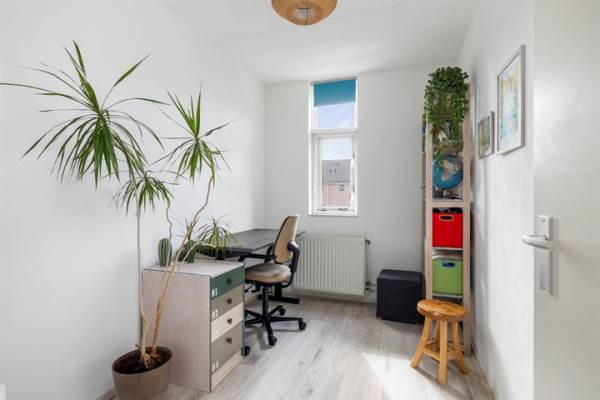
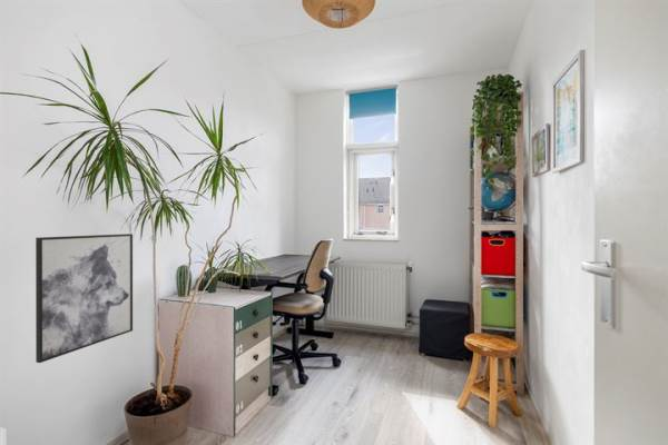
+ wall art [35,233,134,364]
